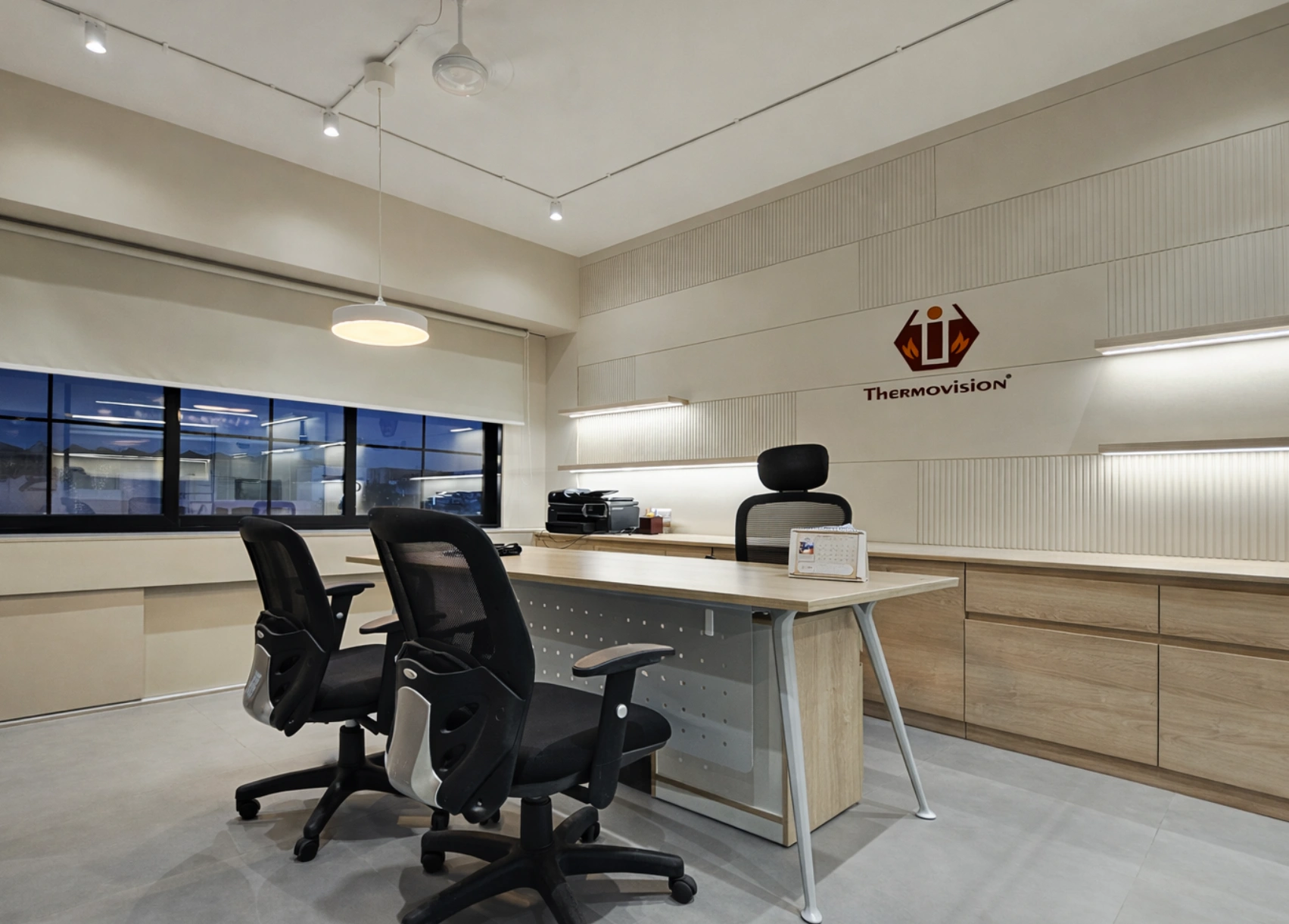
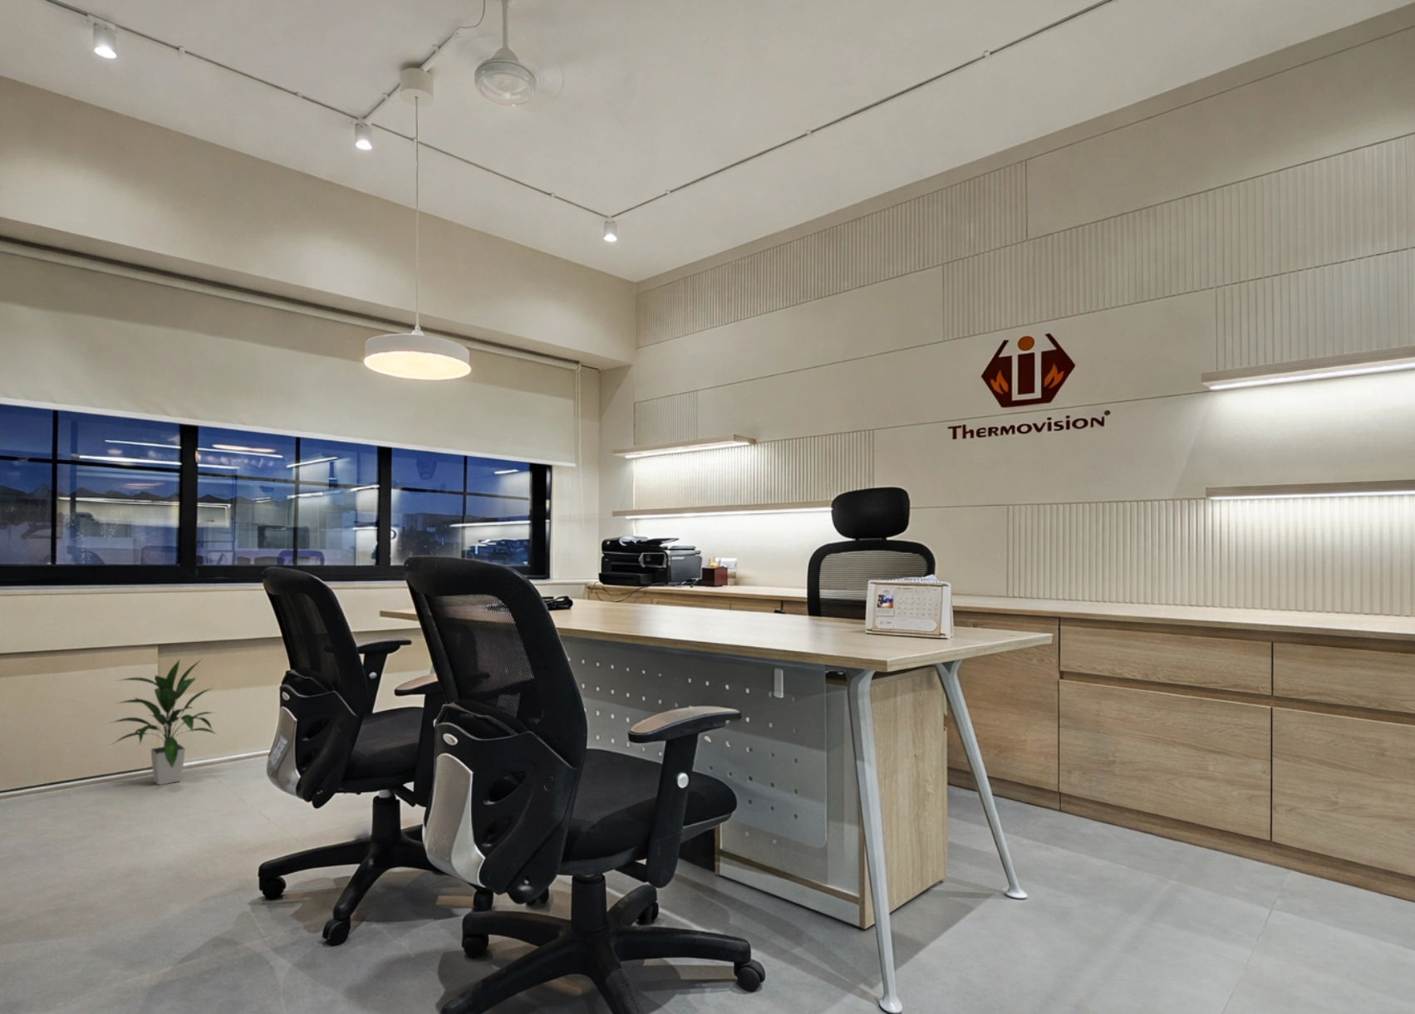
+ indoor plant [104,658,217,786]
